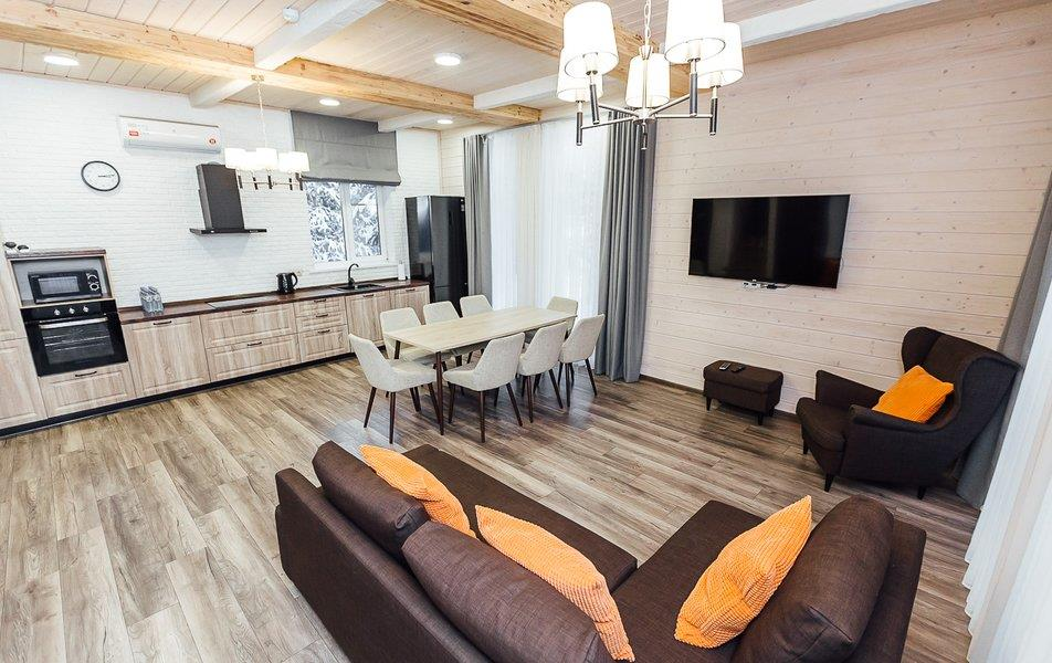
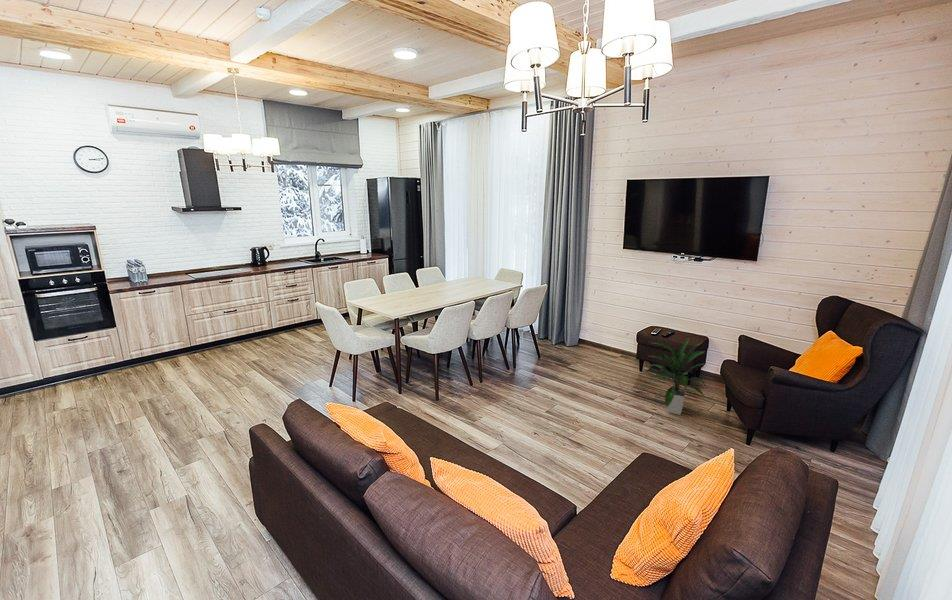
+ indoor plant [648,338,708,416]
